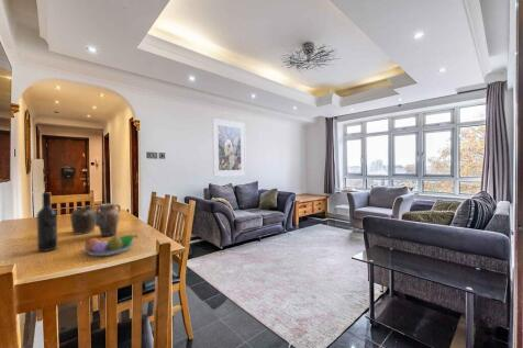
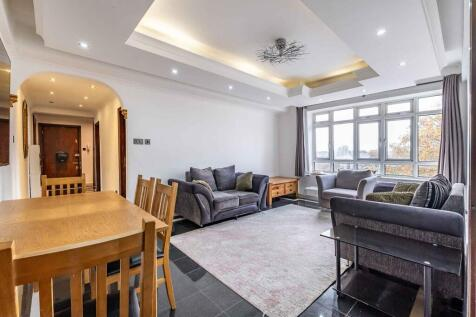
- fruit bowl [82,234,138,257]
- wine bottle [35,191,58,252]
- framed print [211,117,247,178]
- jar set [69,202,122,237]
